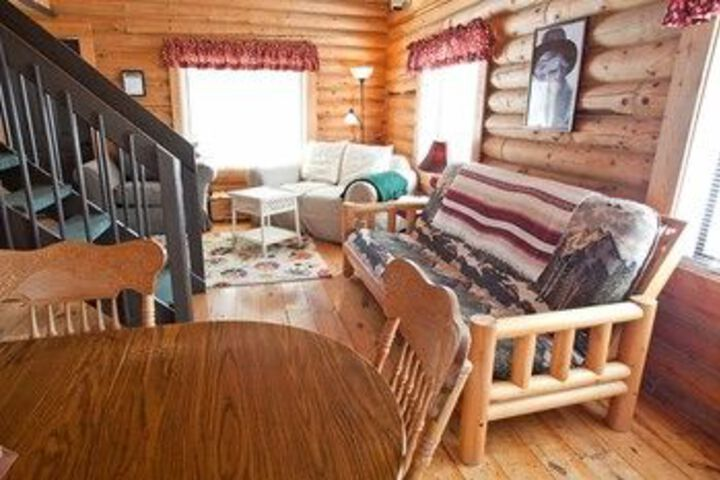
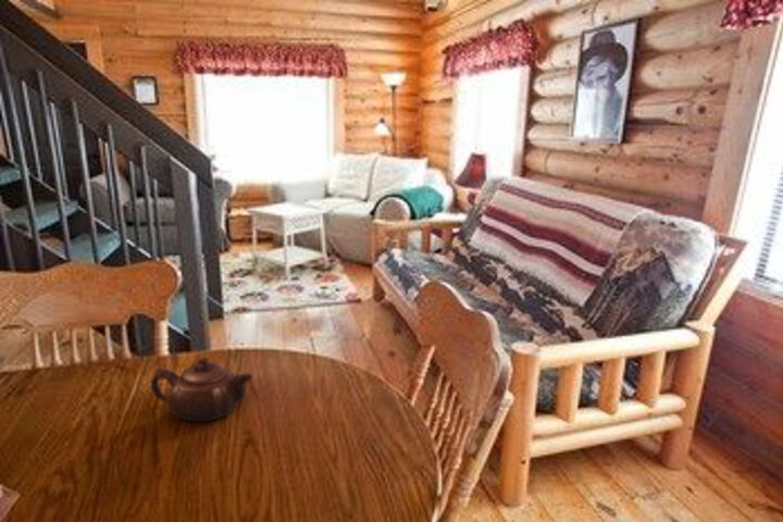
+ teapot [150,357,253,423]
